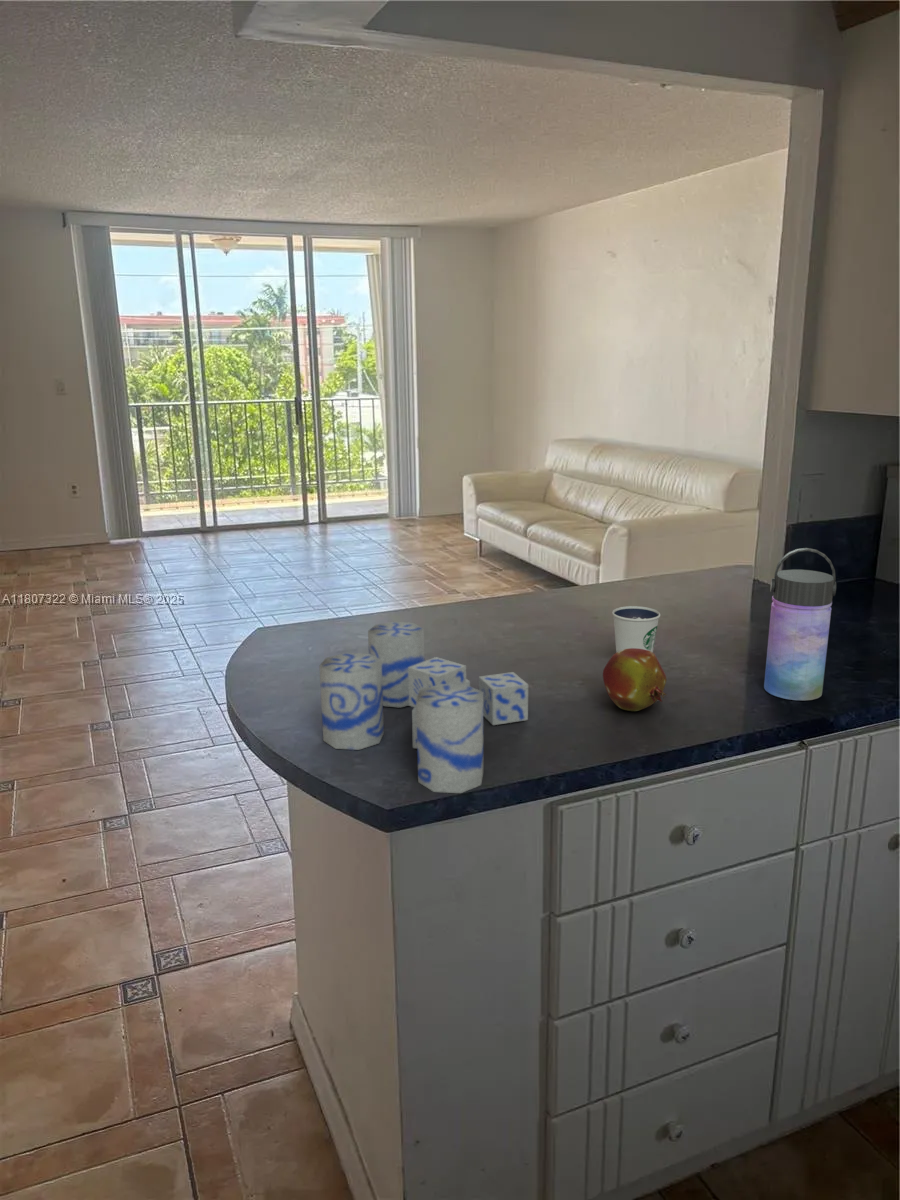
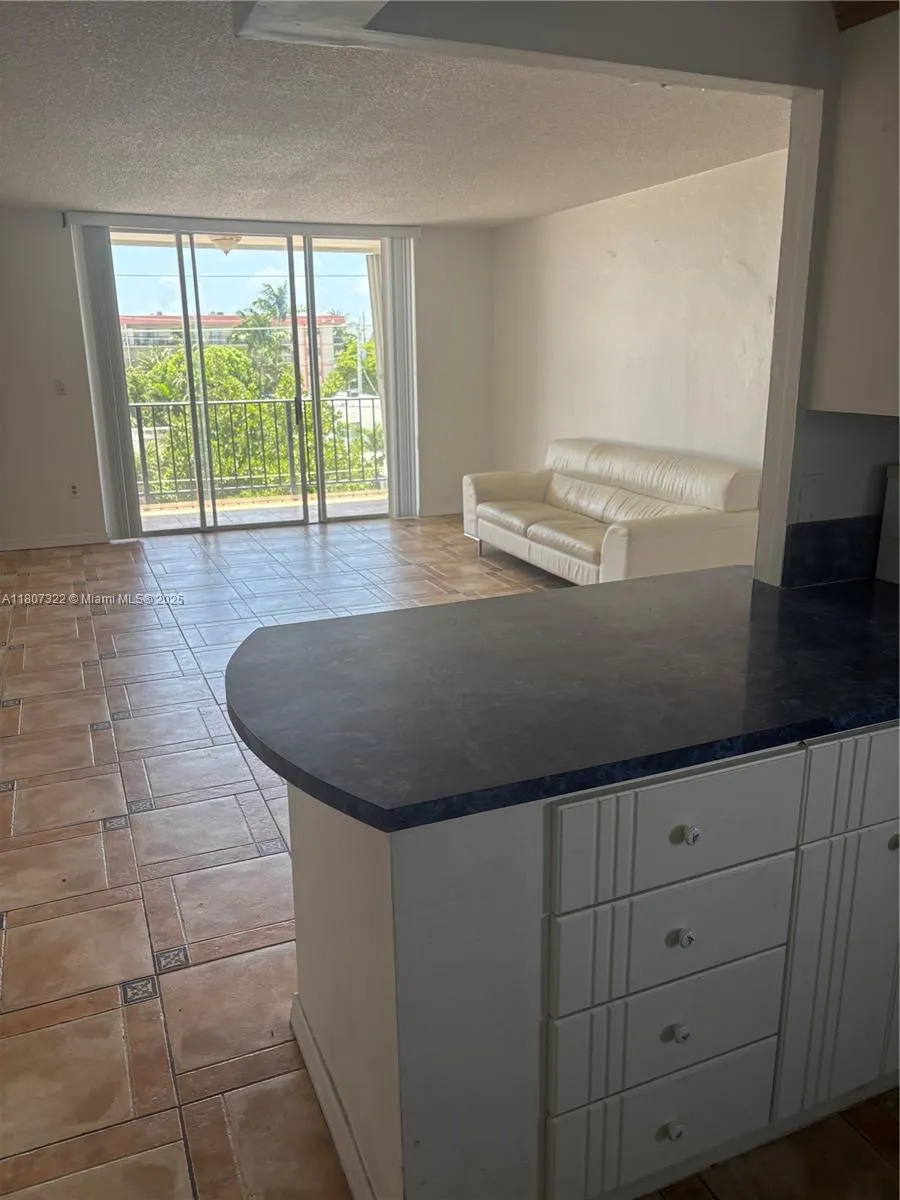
- water bottle [763,547,837,701]
- candle [318,621,529,794]
- fruit [602,648,667,712]
- dixie cup [611,605,661,653]
